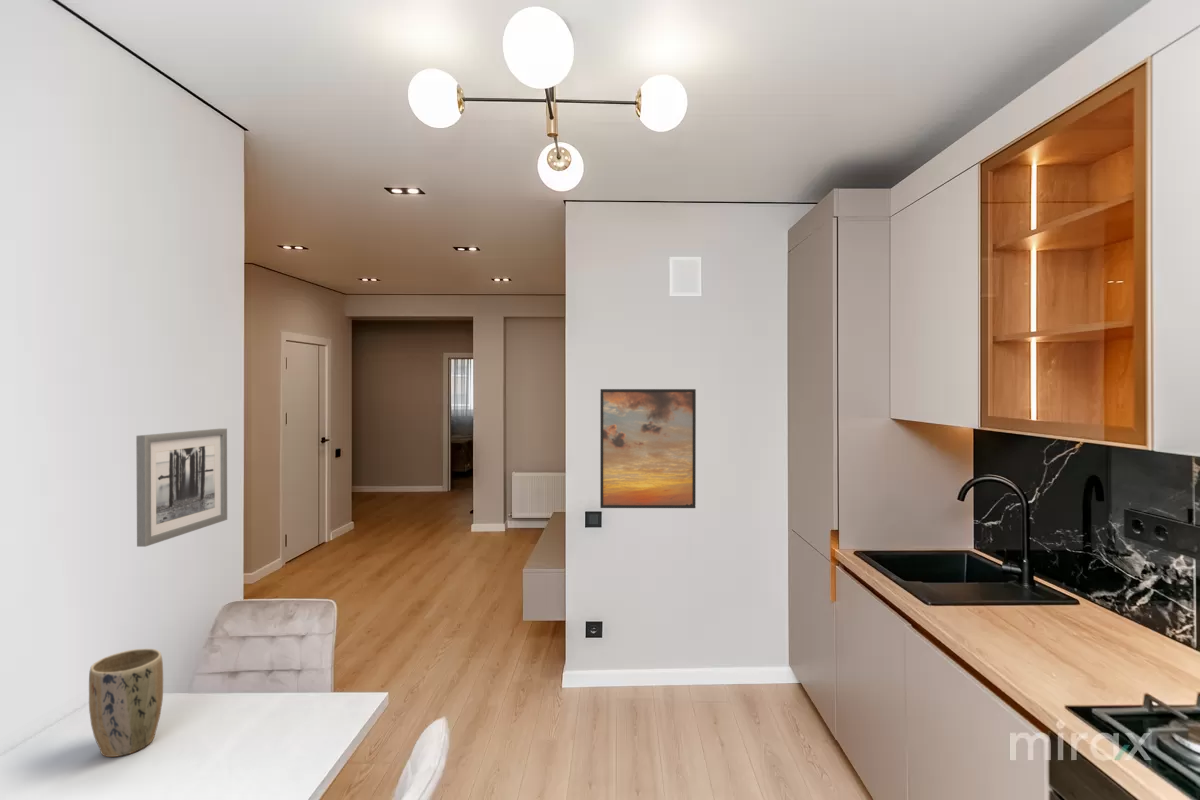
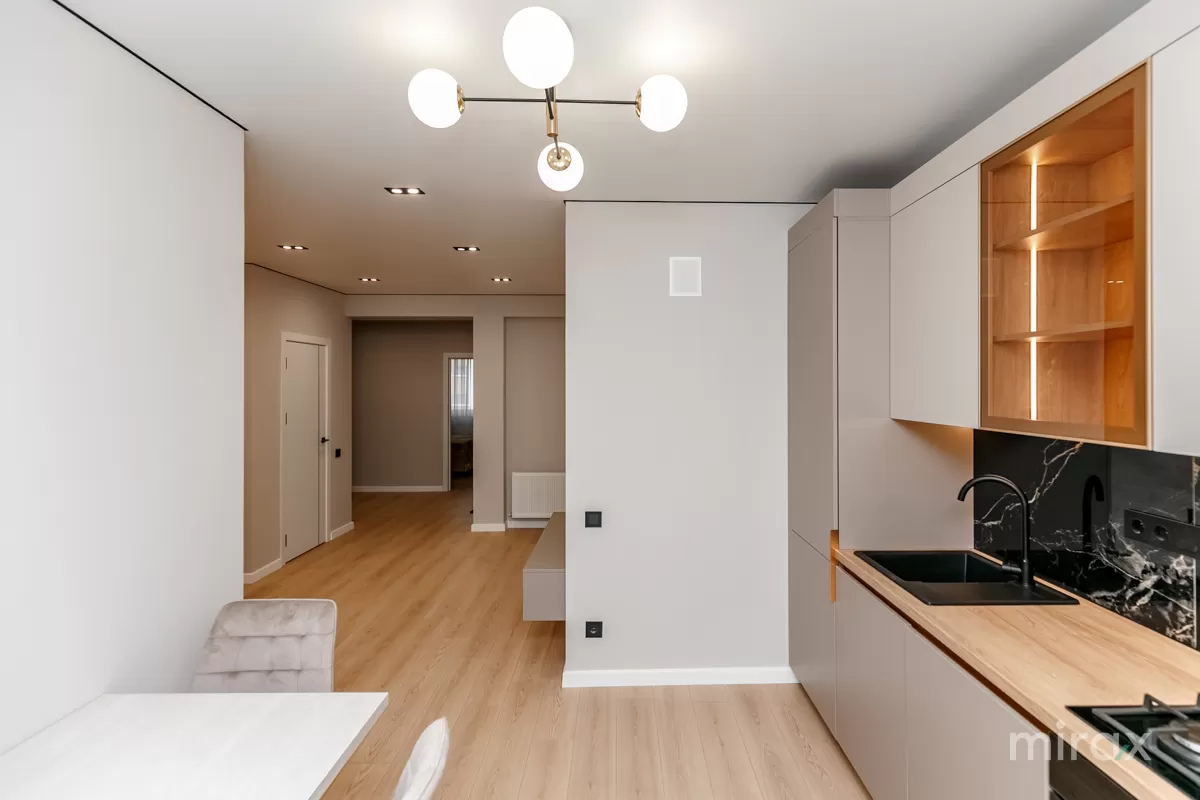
- wall art [135,428,228,548]
- plant pot [88,648,164,758]
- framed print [599,388,697,509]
